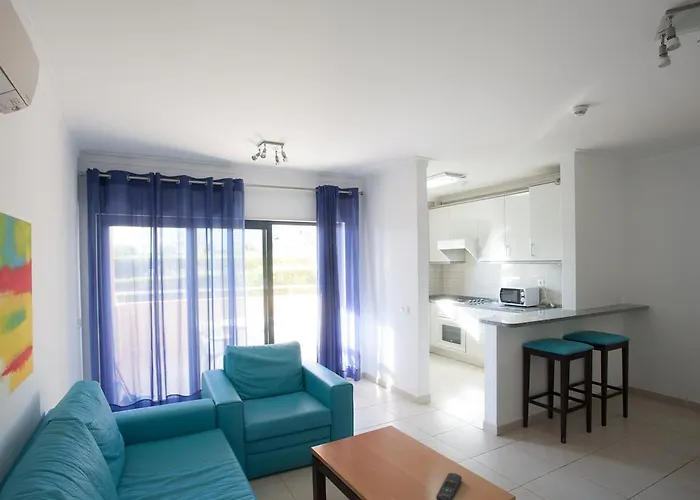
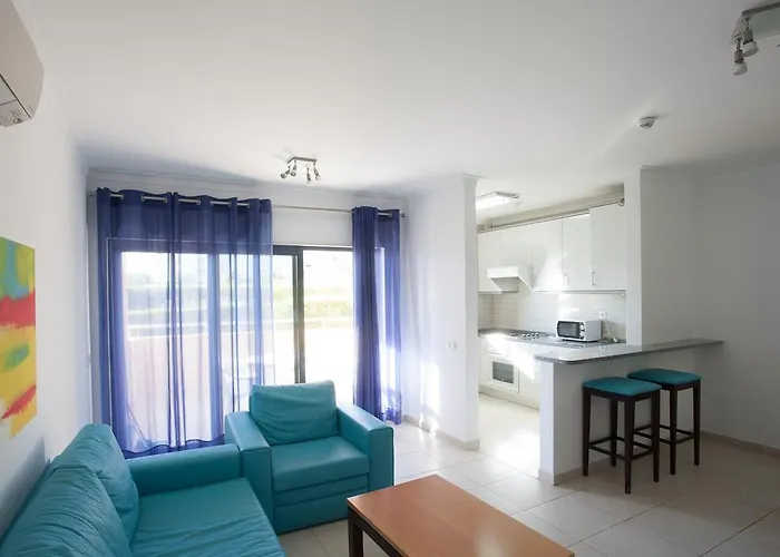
- remote control [435,472,463,500]
